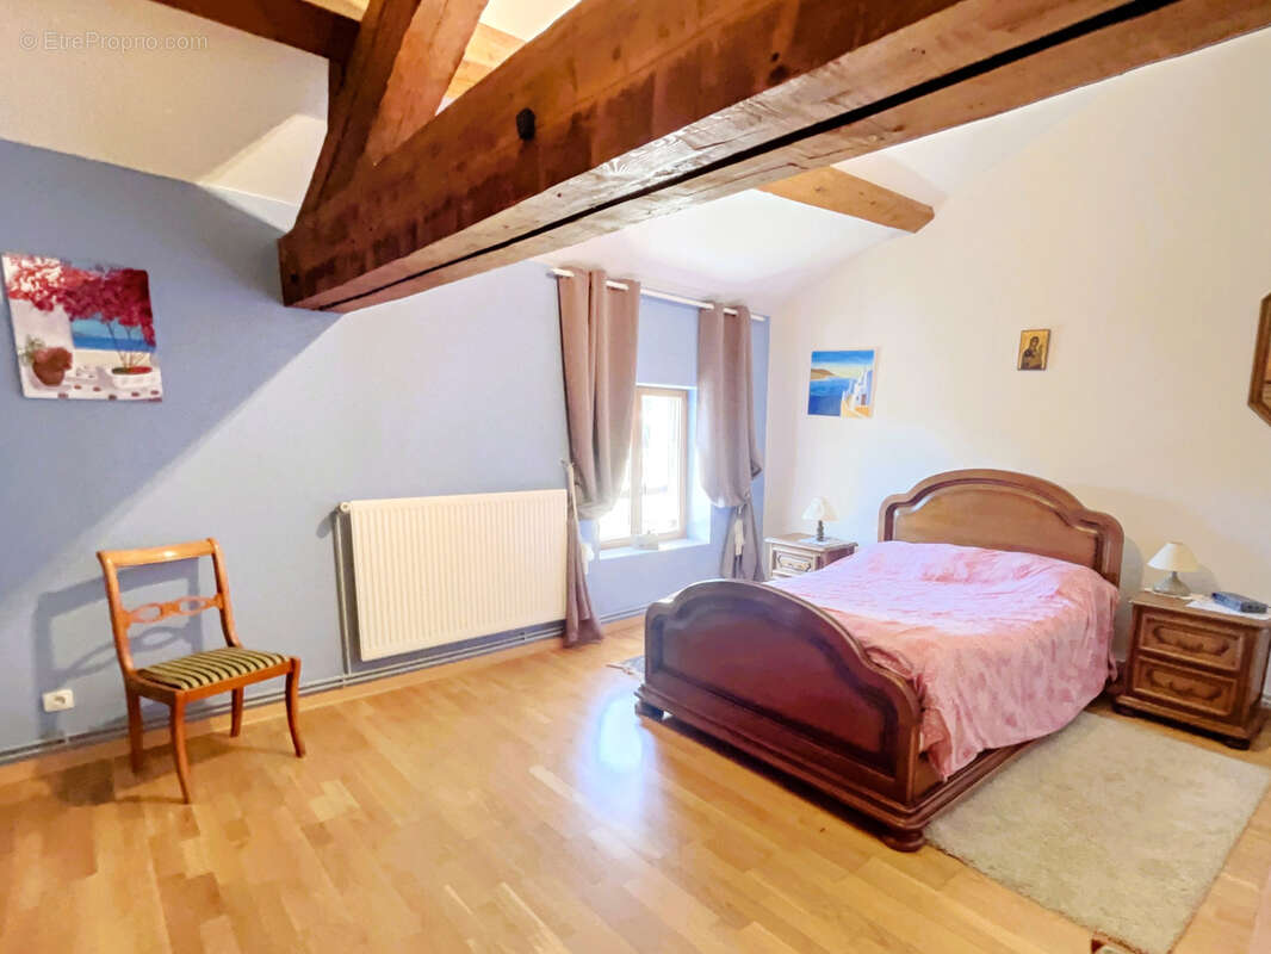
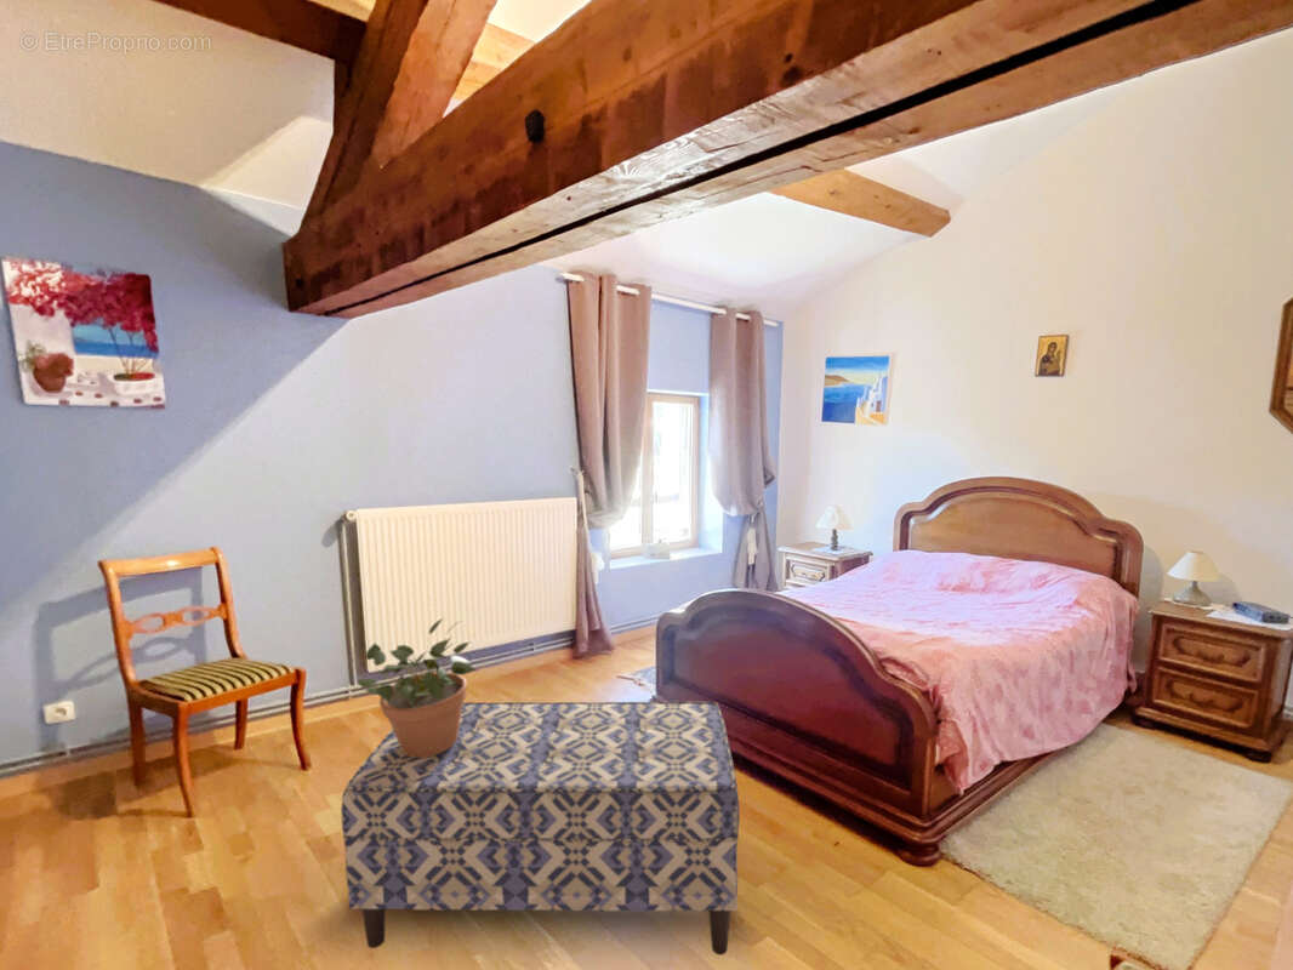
+ bench [340,701,741,957]
+ potted plant [357,617,478,758]
